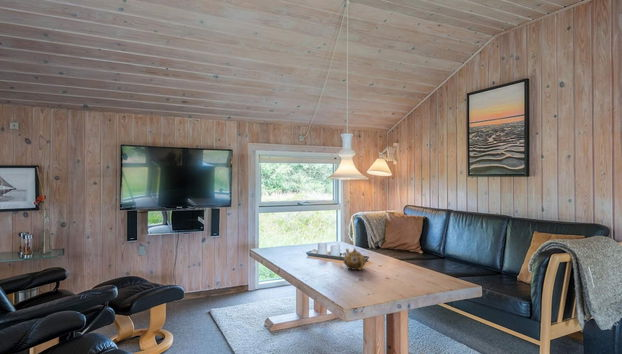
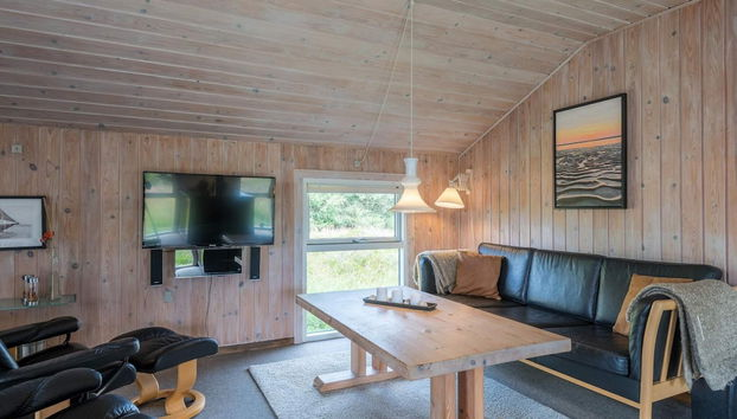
- teapot [343,247,367,271]
